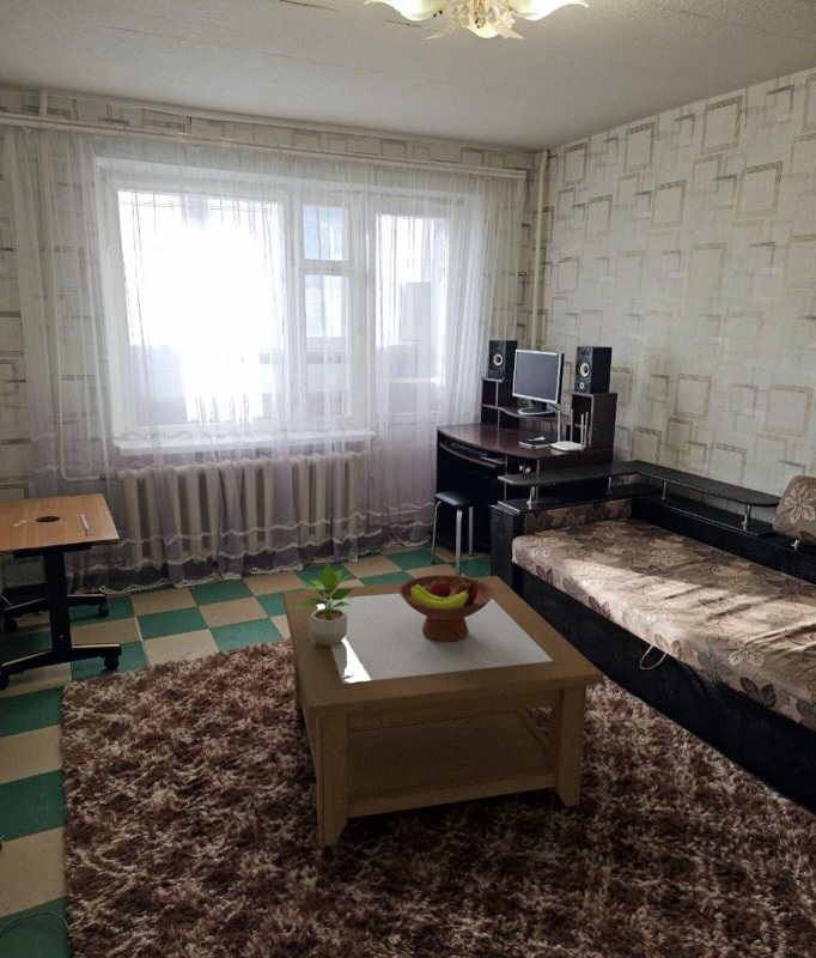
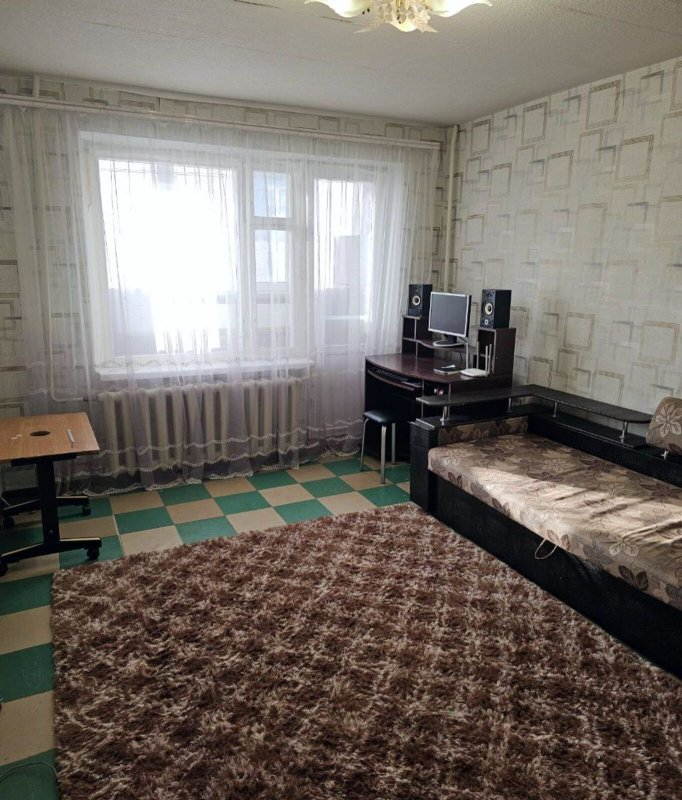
- potted plant [292,562,355,647]
- fruit bowl [400,574,494,642]
- coffee table [281,575,605,848]
